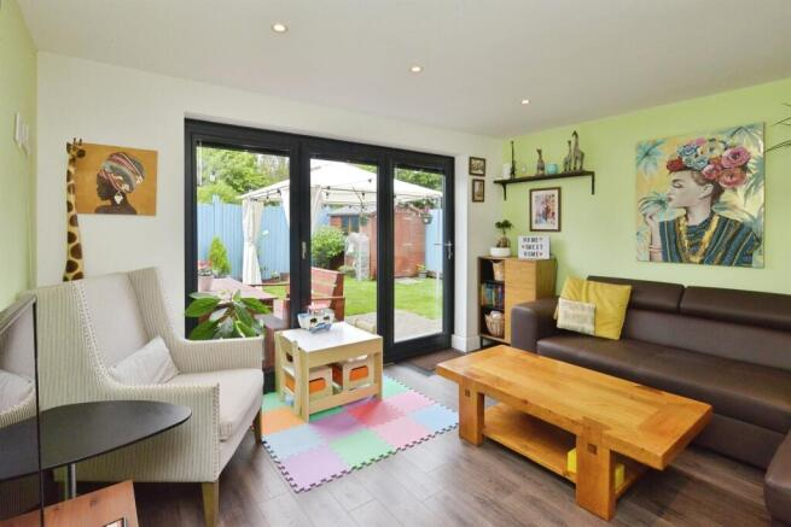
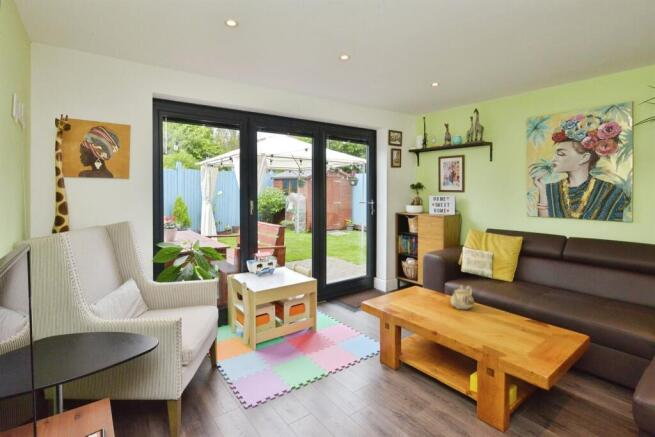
+ teapot [450,284,476,310]
